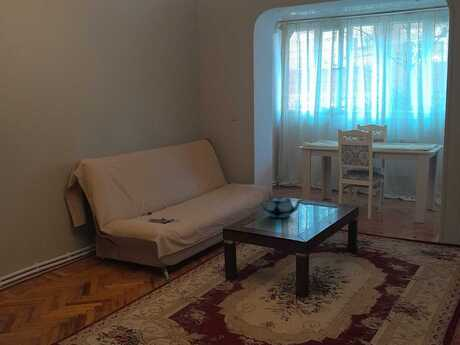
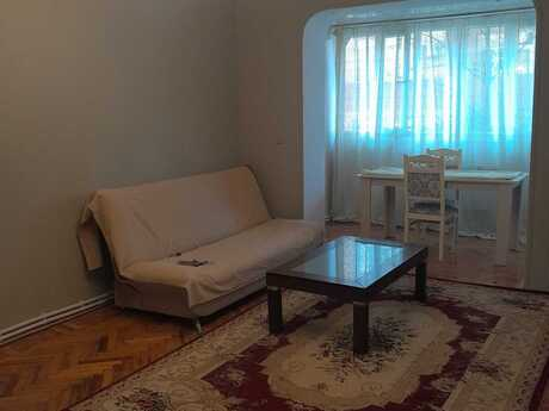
- teapot [259,194,304,219]
